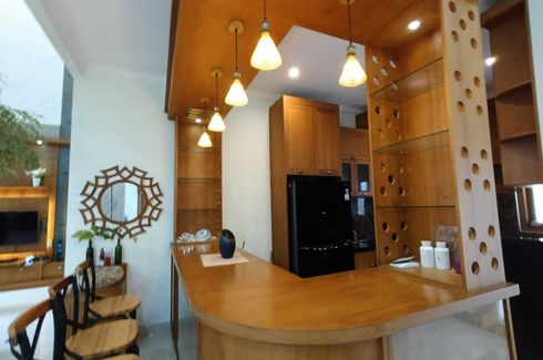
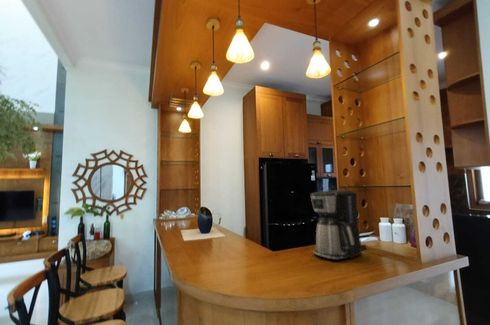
+ coffee maker [310,189,368,261]
